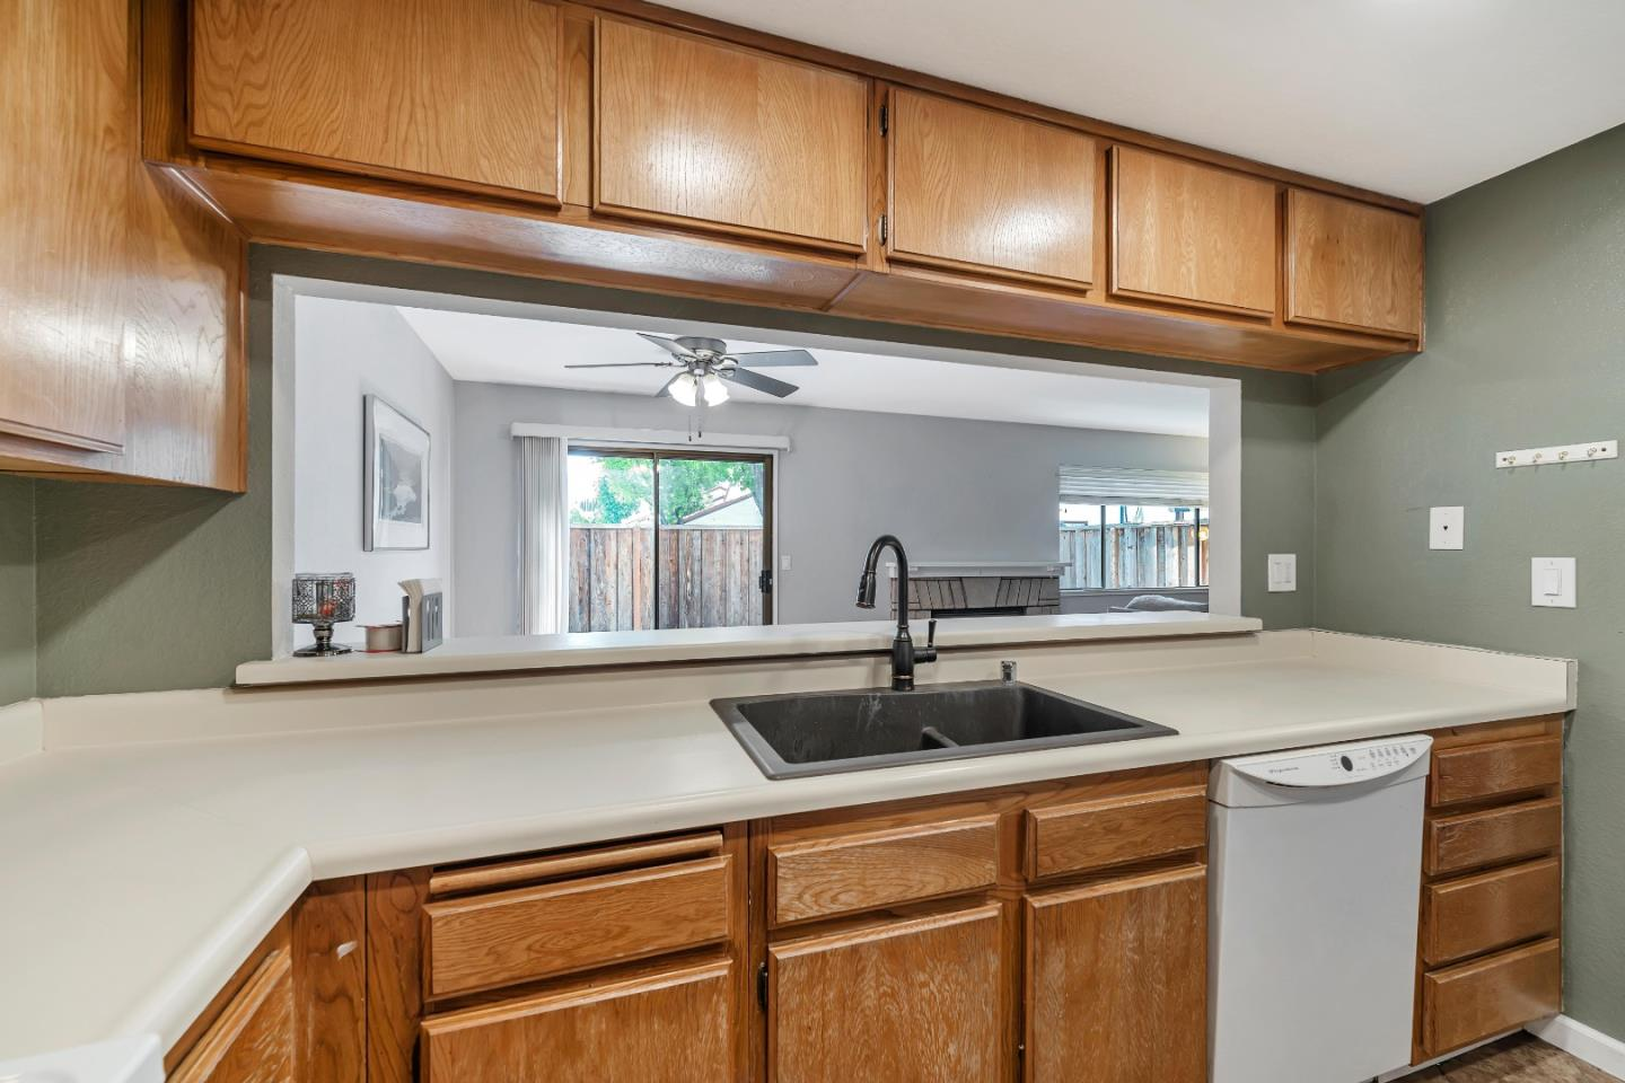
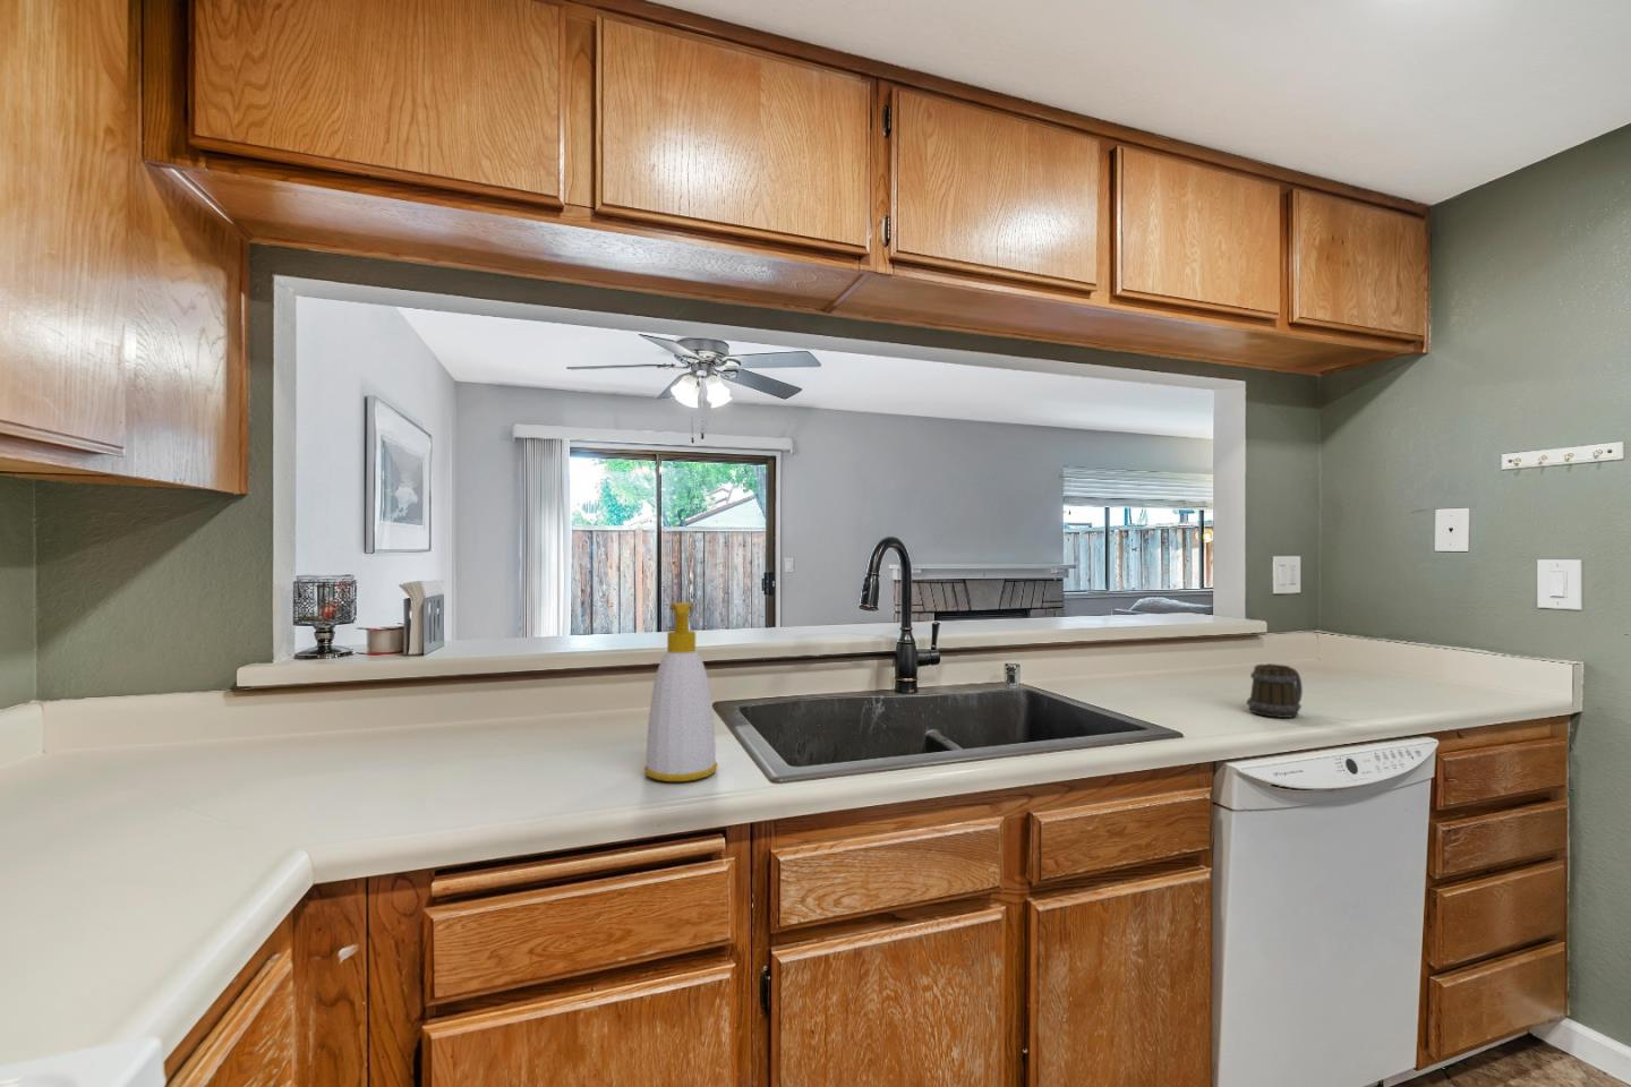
+ soap bottle [643,602,720,782]
+ mug [1246,662,1303,719]
